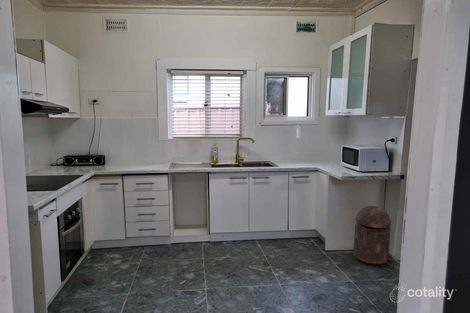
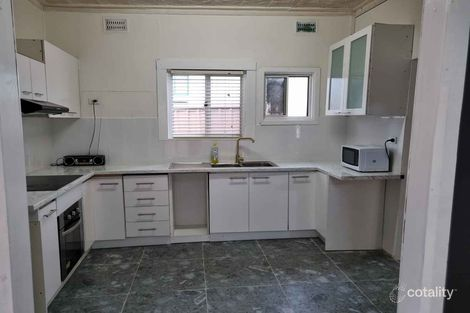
- trash can [352,205,392,267]
